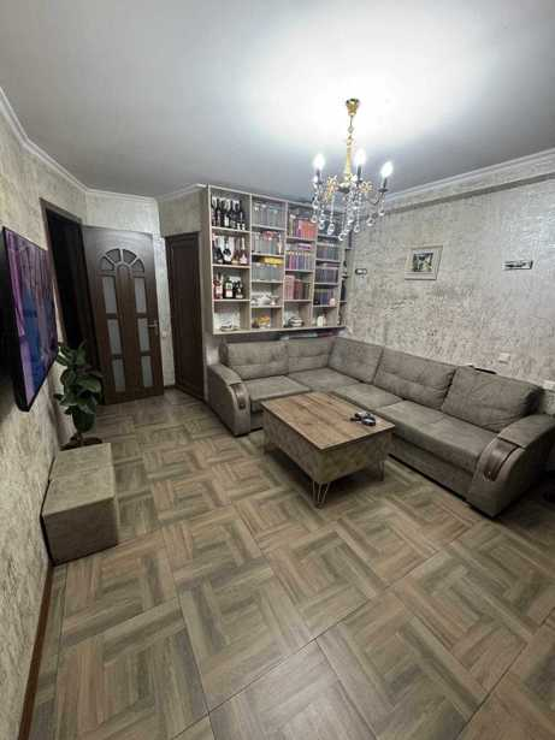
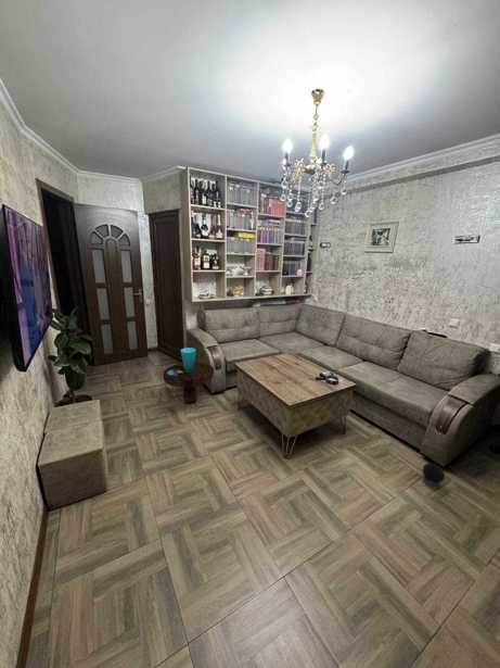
+ speaker [421,462,446,490]
+ side table [162,346,215,405]
